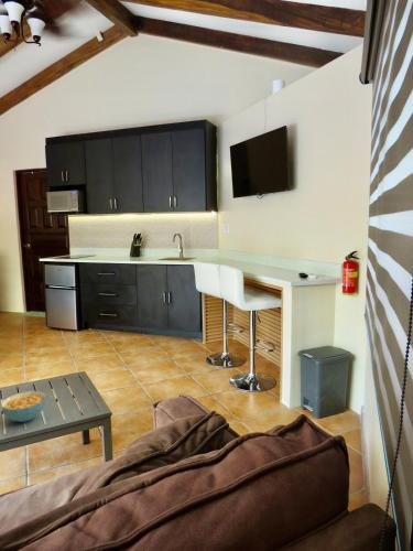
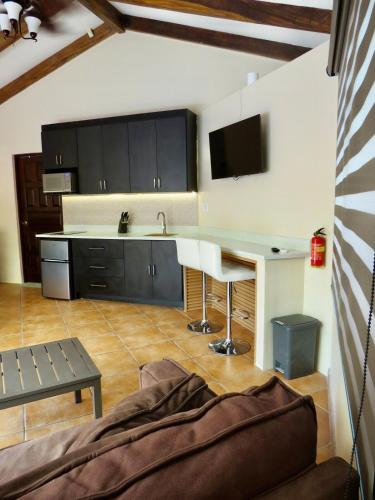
- cereal bowl [0,390,47,423]
